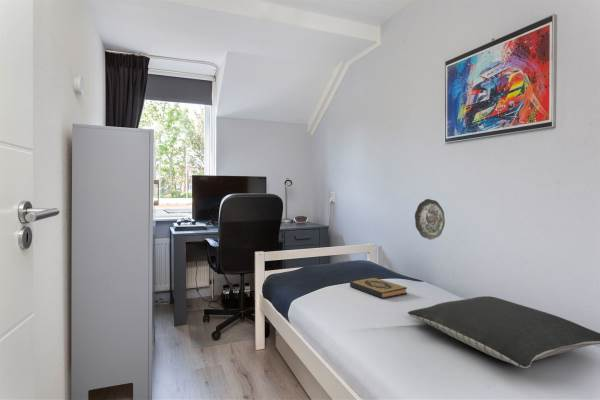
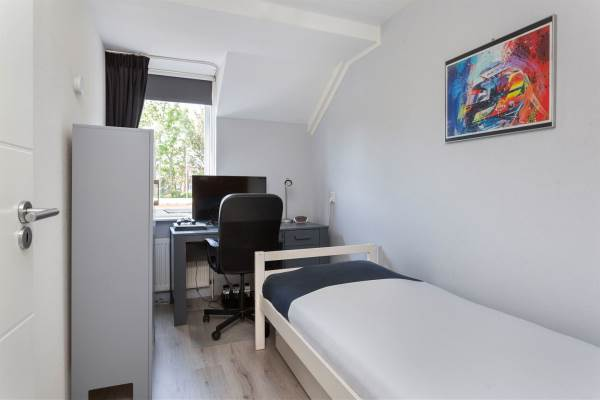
- decorative plate [414,198,446,241]
- pillow [407,295,600,369]
- hardback book [349,277,408,299]
